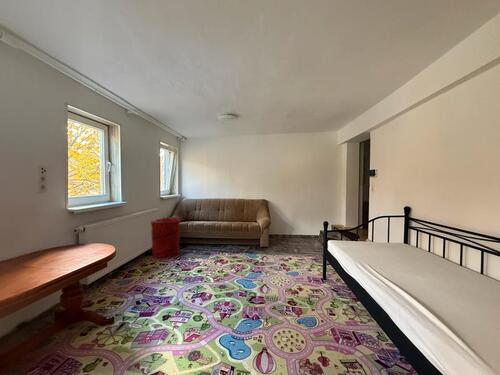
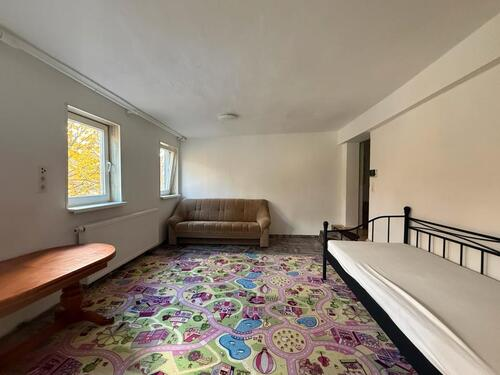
- laundry hamper [150,216,181,259]
